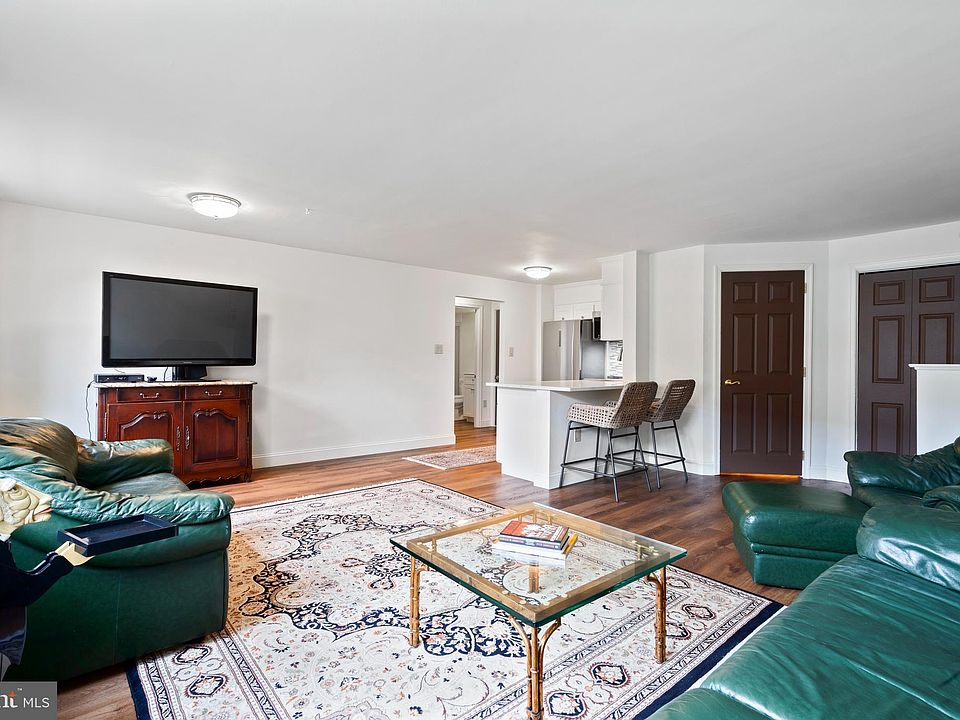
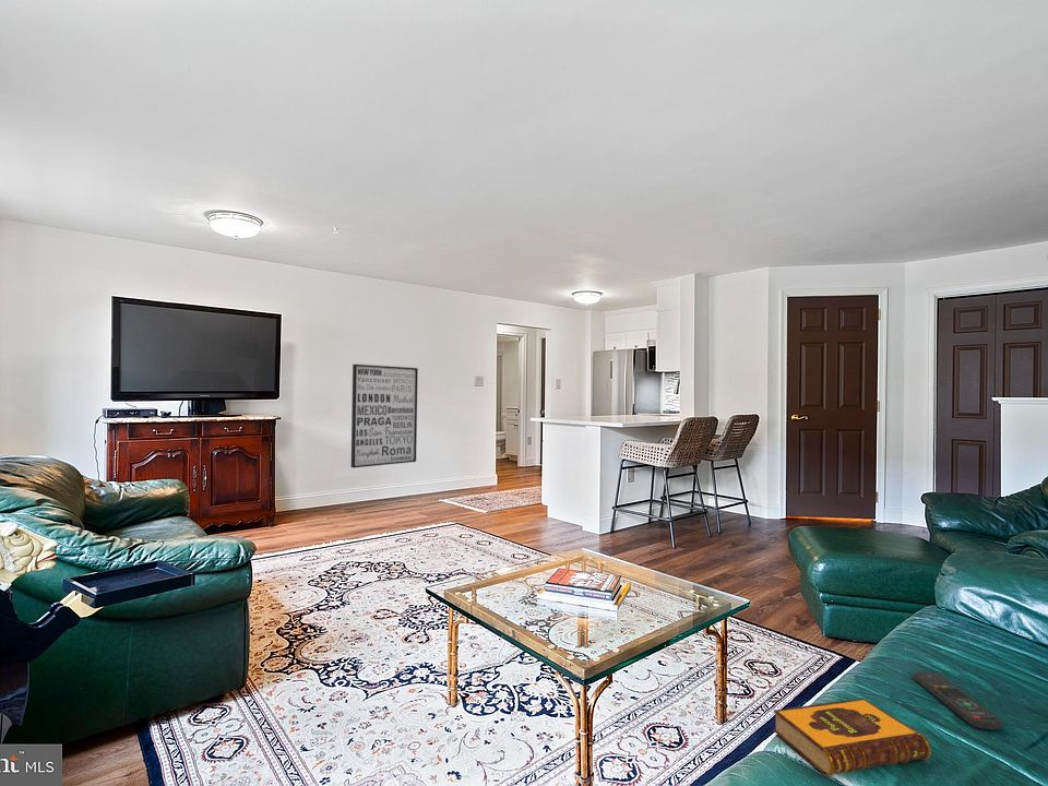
+ wall art [350,364,419,468]
+ hardback book [772,698,931,777]
+ remote control [913,670,1003,731]
